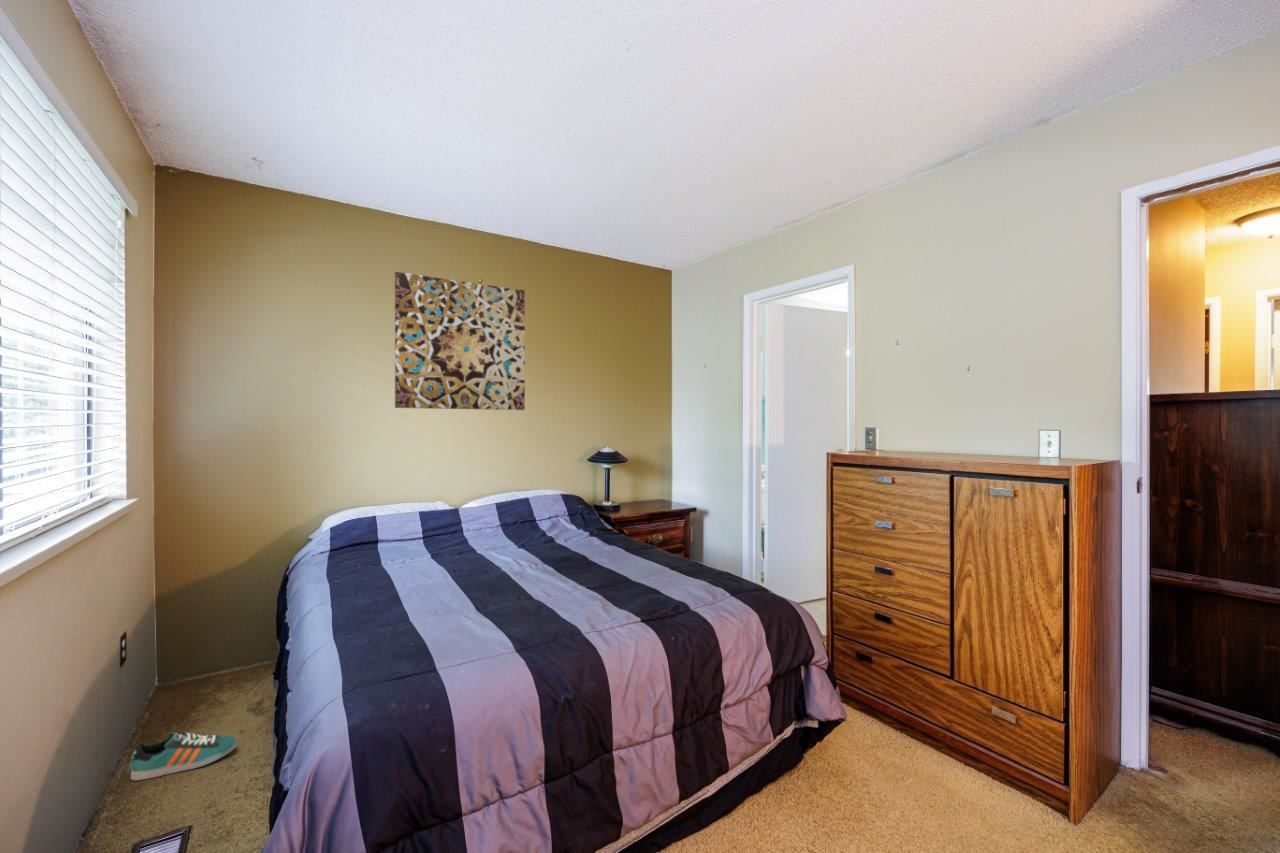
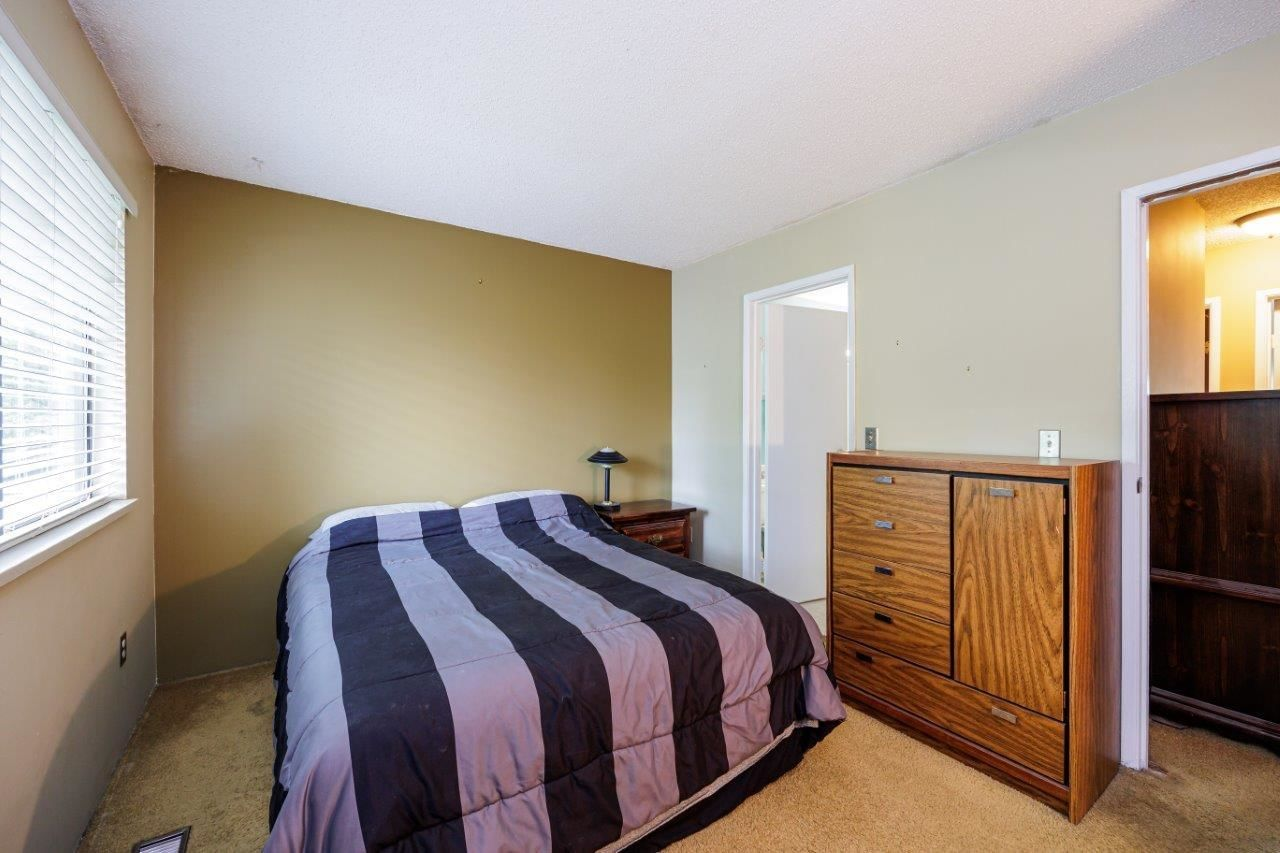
- sneaker [129,731,238,781]
- wall art [394,271,526,411]
